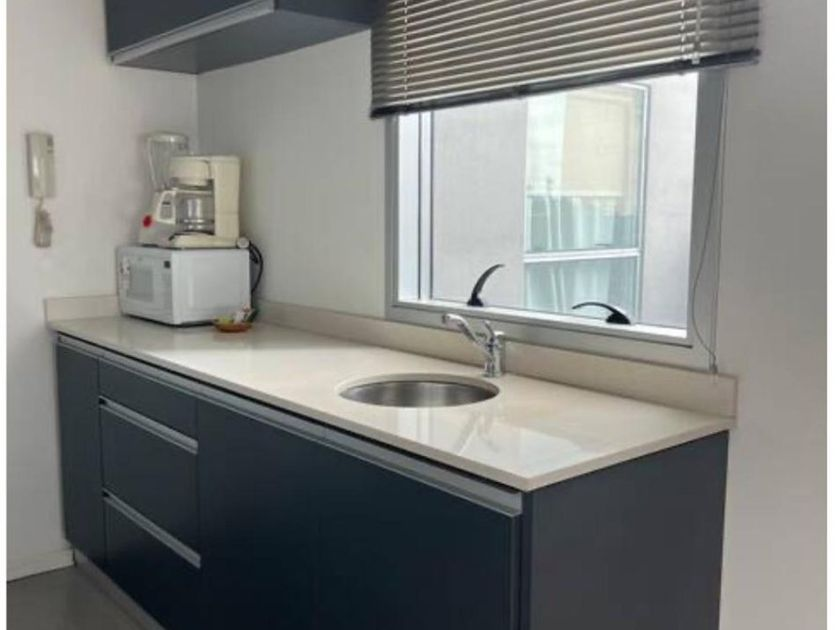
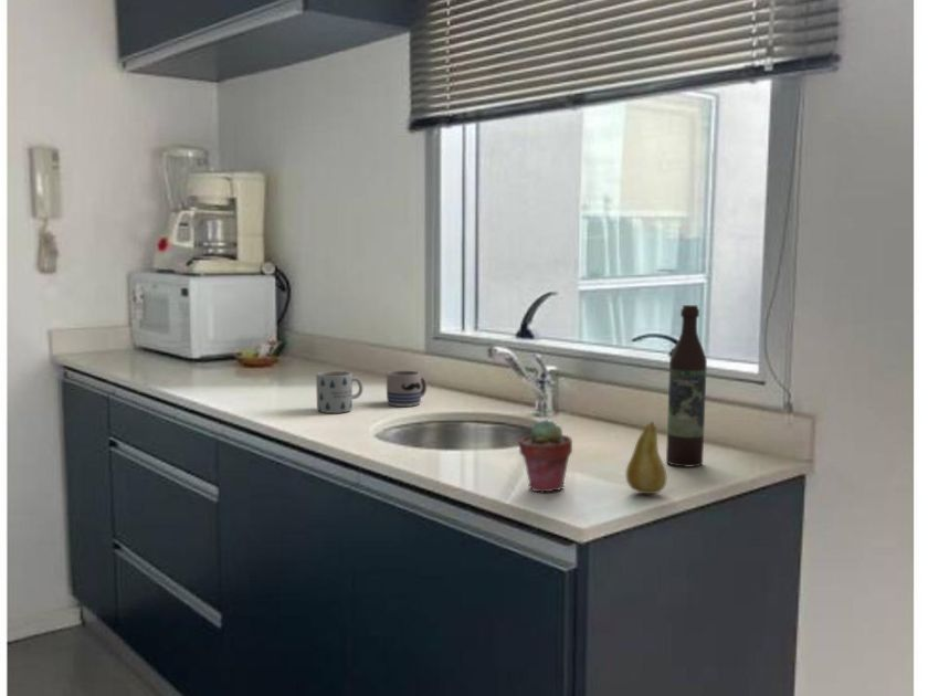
+ mug [386,370,429,408]
+ wine bottle [665,304,708,467]
+ fruit [624,421,668,495]
+ potted succulent [518,418,573,493]
+ mug [315,370,363,414]
